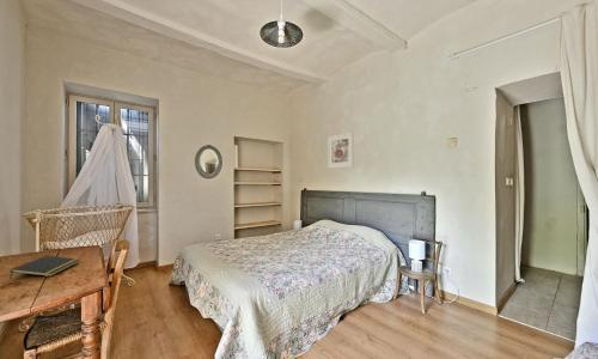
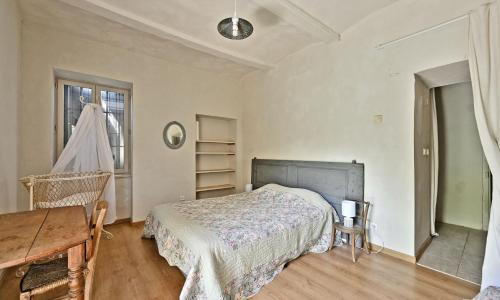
- notepad [8,254,80,280]
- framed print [327,132,354,169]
